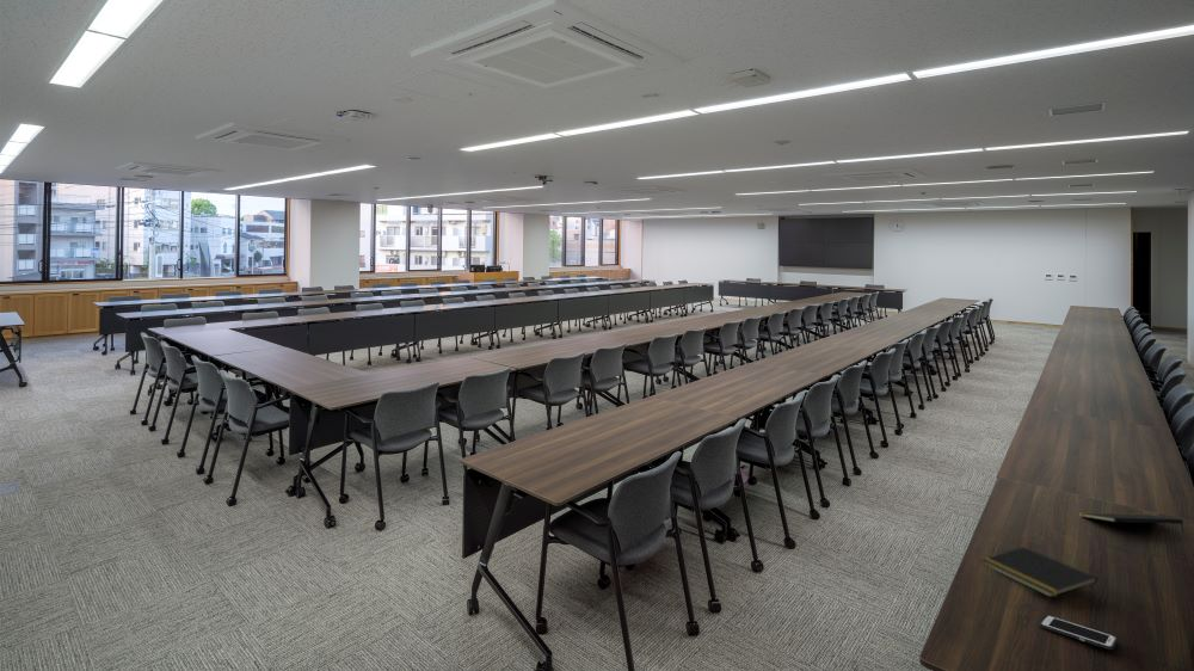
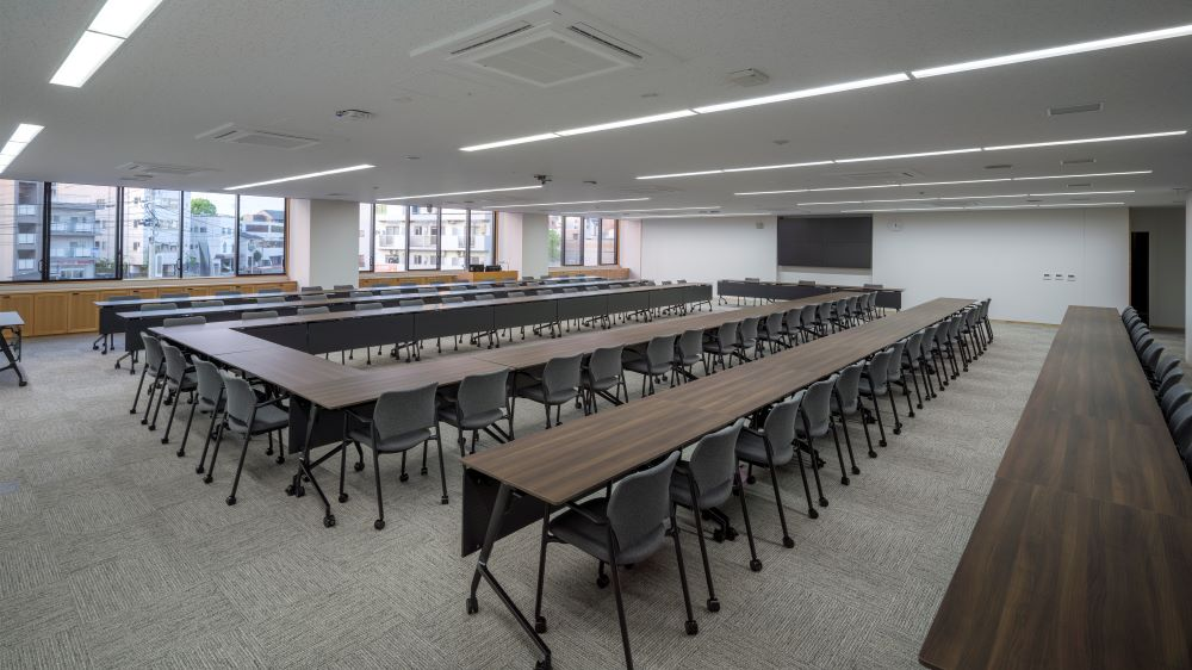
- notepad [980,546,1098,598]
- notepad [1076,511,1184,534]
- cell phone [1039,614,1119,651]
